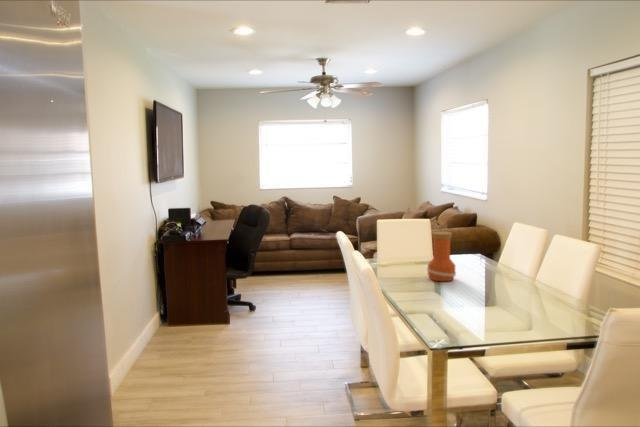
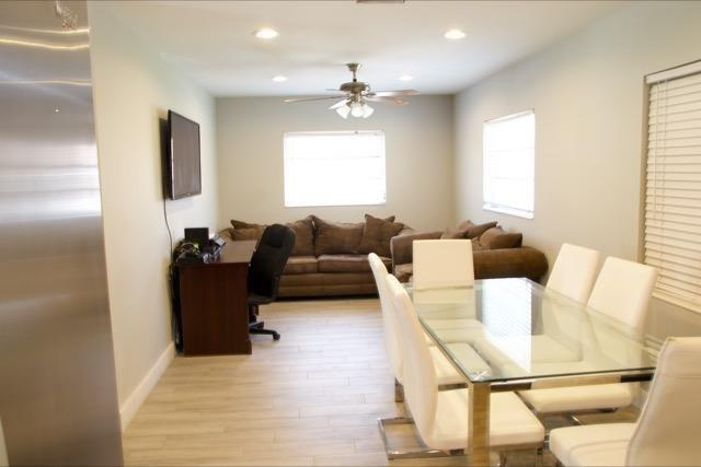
- vase [426,231,457,282]
